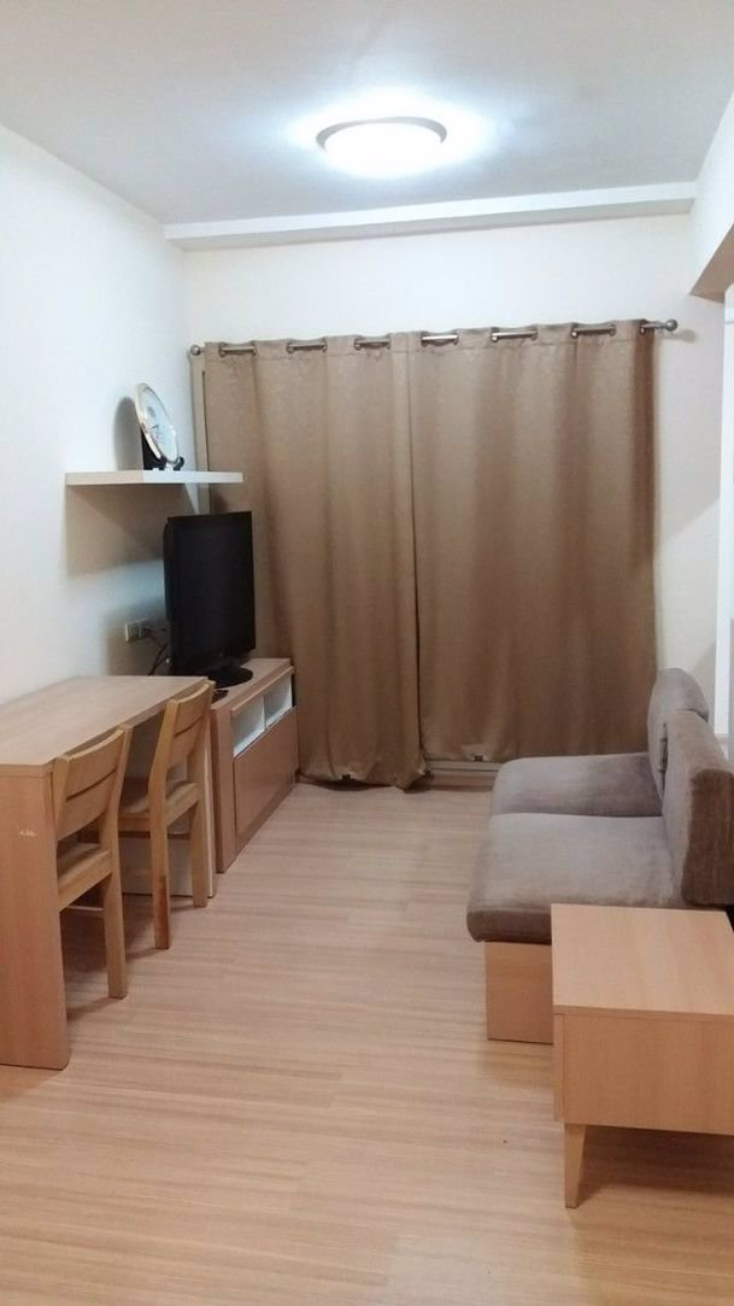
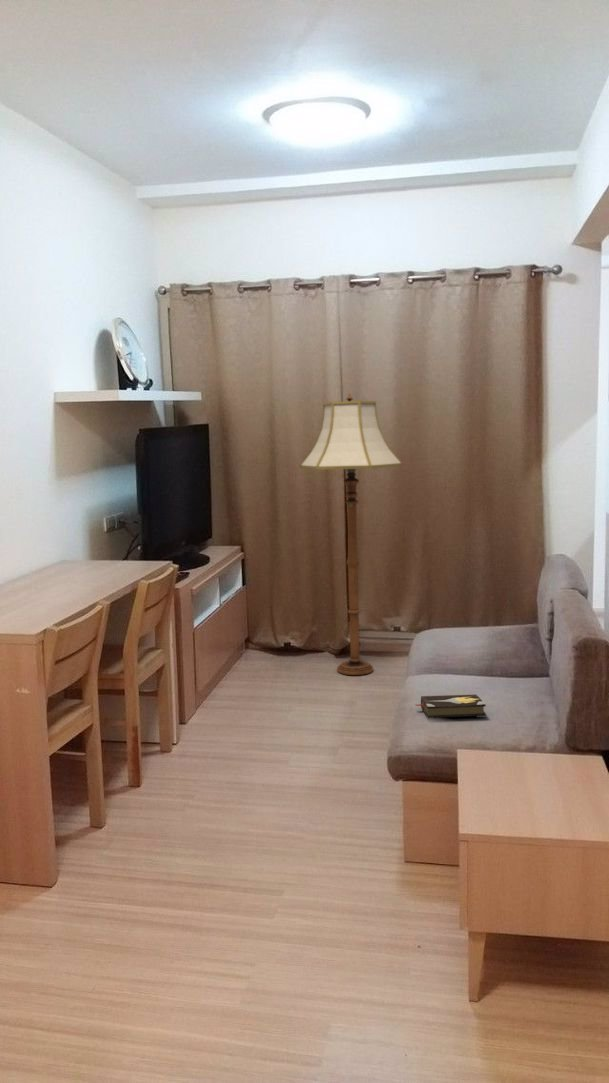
+ hardback book [414,693,487,720]
+ floor lamp [299,392,404,676]
